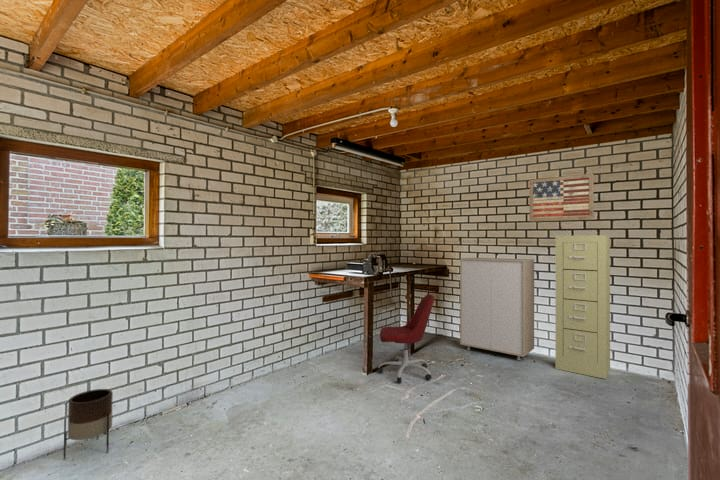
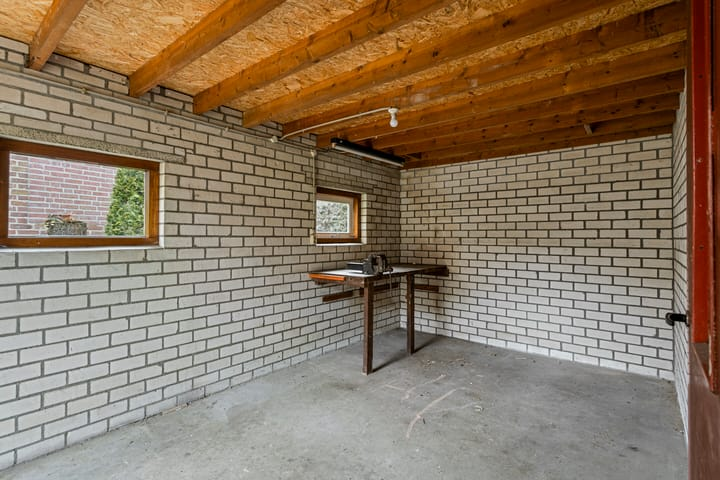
- planter [63,388,114,460]
- filing cabinet [555,234,611,380]
- wall art [529,173,595,223]
- storage cabinet [459,257,535,361]
- office chair [377,293,435,384]
